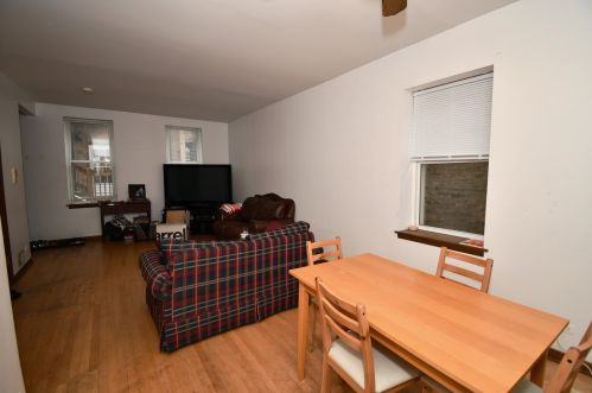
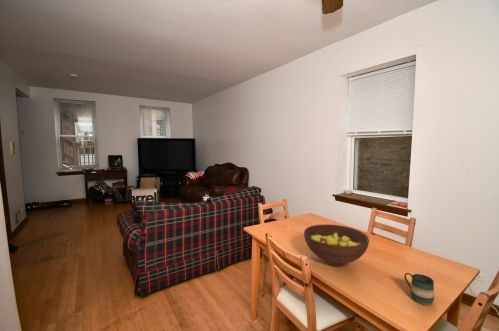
+ mug [403,272,435,306]
+ fruit bowl [303,223,370,267]
